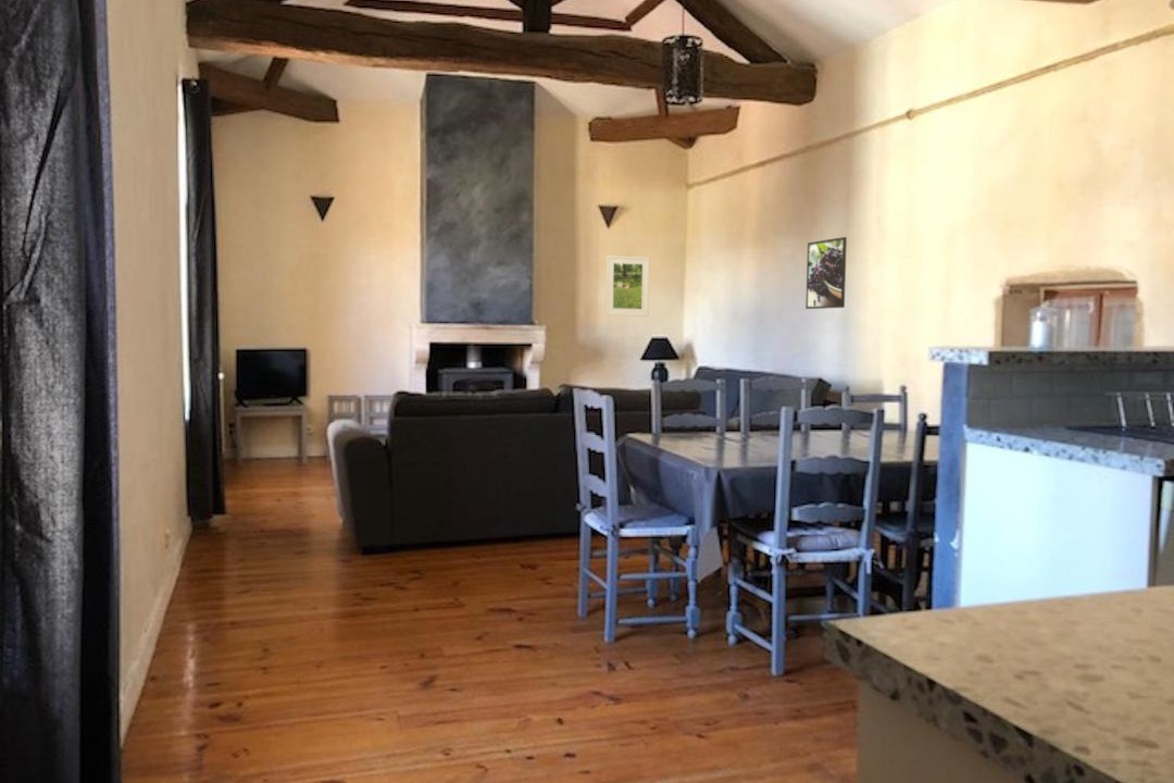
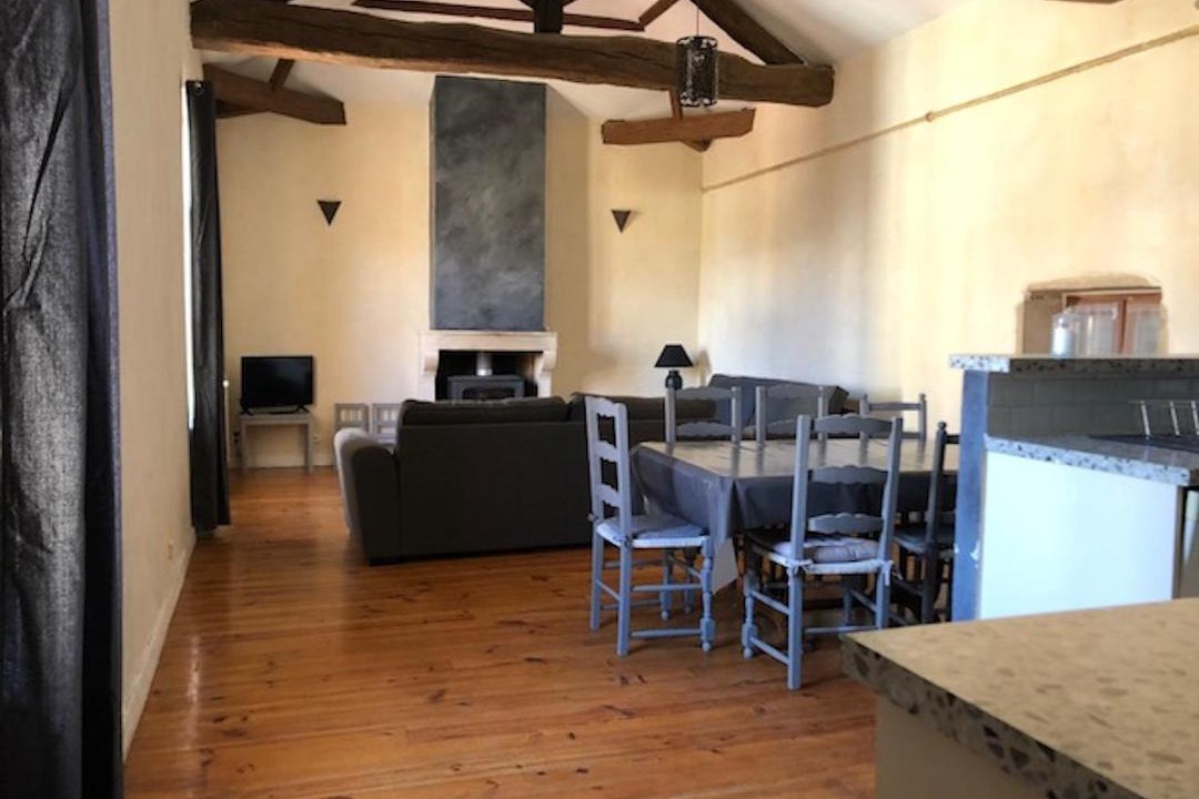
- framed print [604,254,650,318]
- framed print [804,236,848,310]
